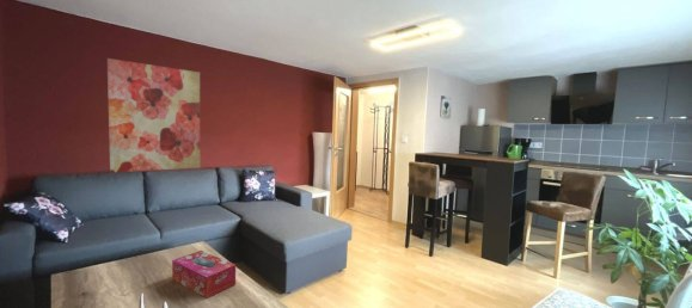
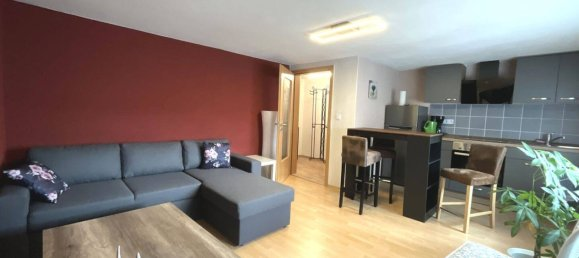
- wall art [106,57,201,173]
- tissue box [171,250,237,300]
